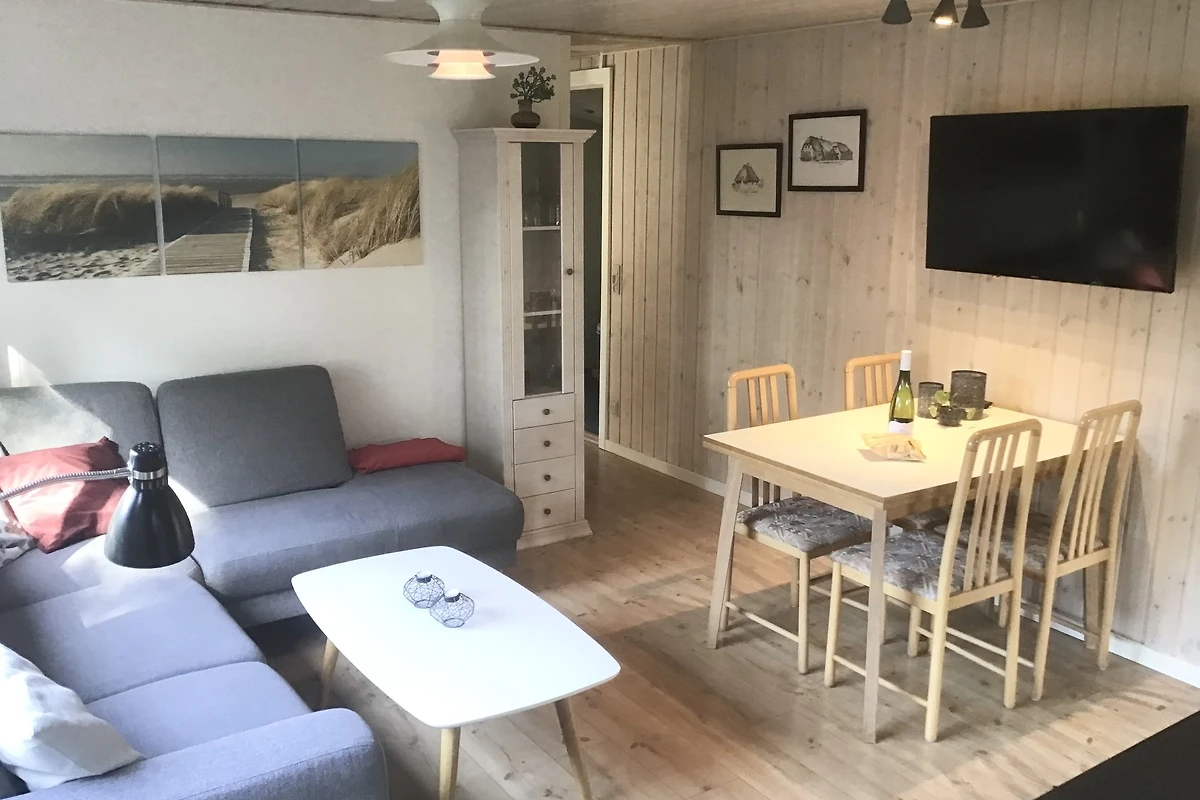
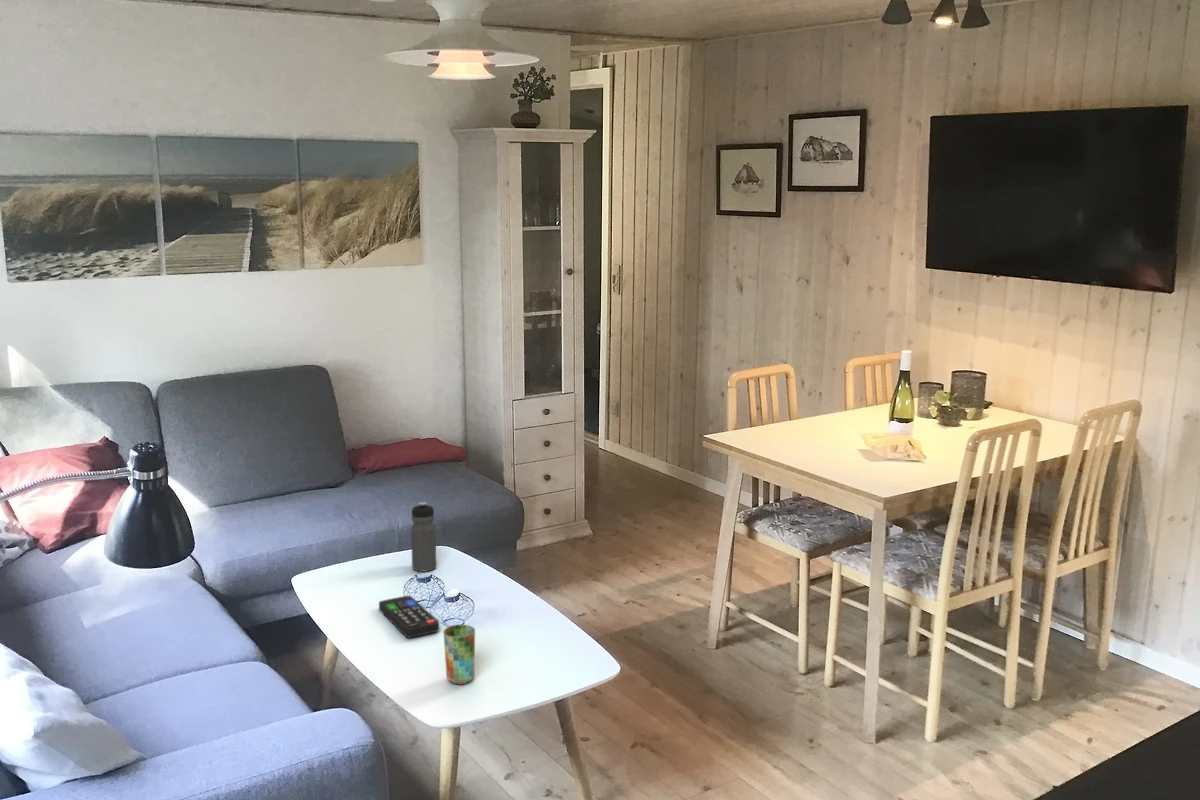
+ remote control [378,595,440,639]
+ water bottle [410,501,438,573]
+ cup [442,624,476,686]
